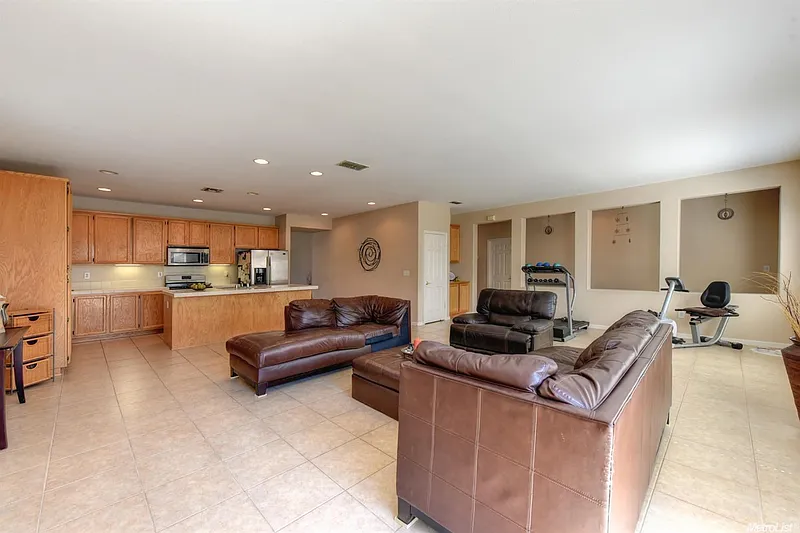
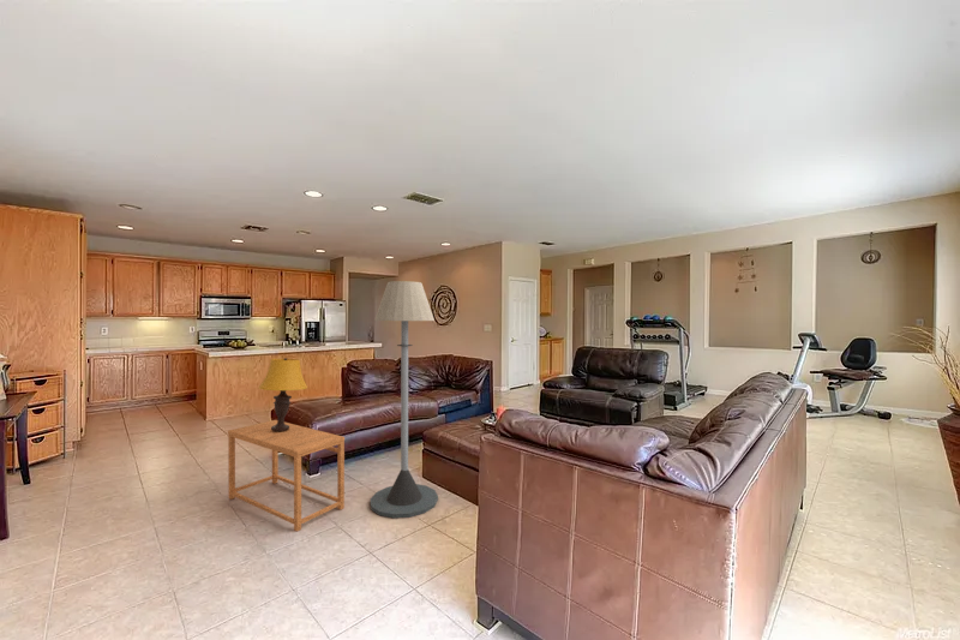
+ floor lamp [370,280,439,519]
+ table lamp [257,357,308,431]
+ side table [227,419,346,532]
